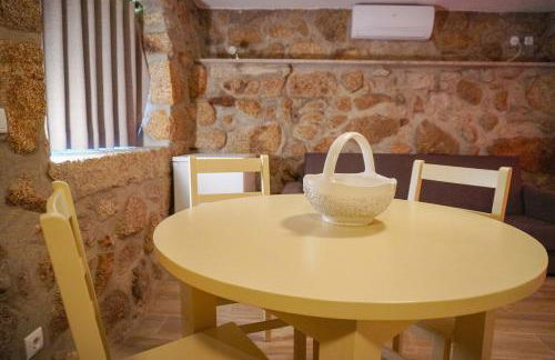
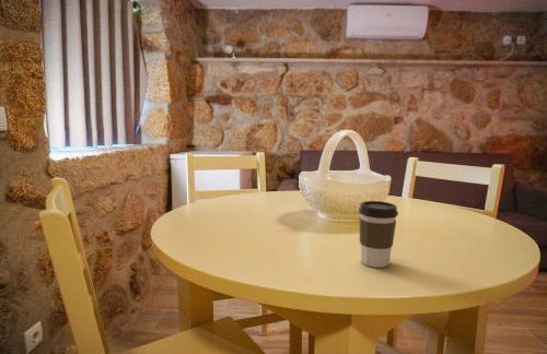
+ coffee cup [358,200,399,269]
